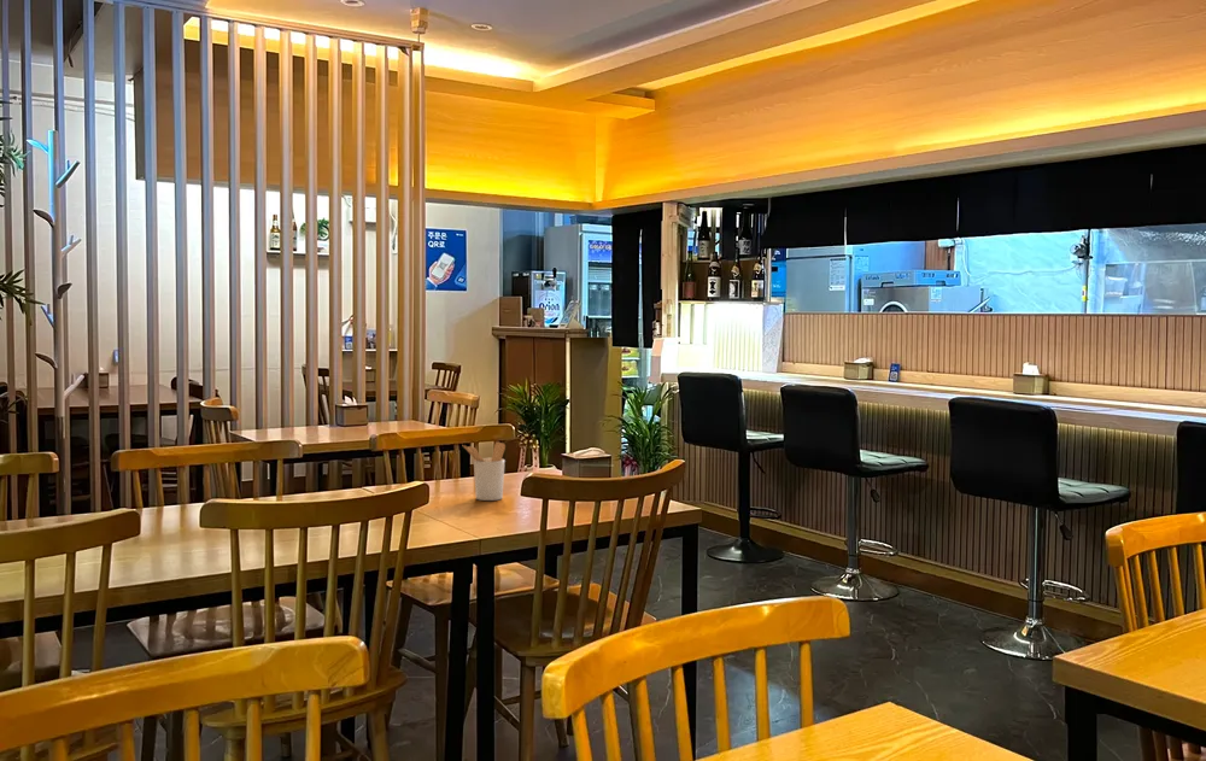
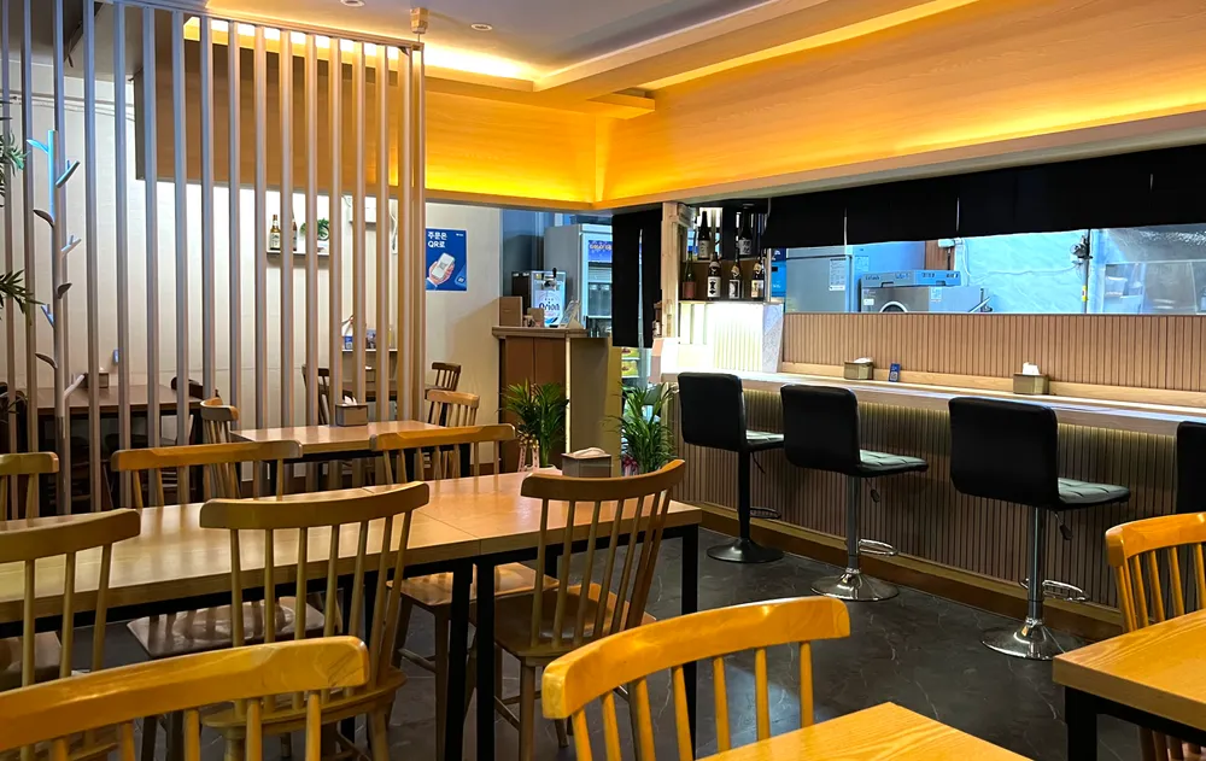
- utensil holder [462,441,507,502]
